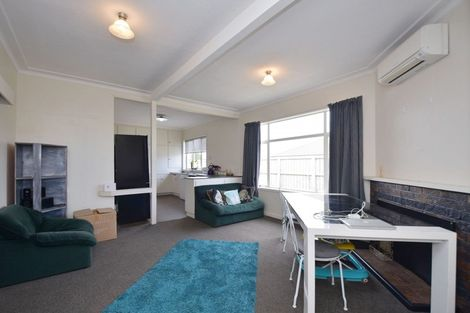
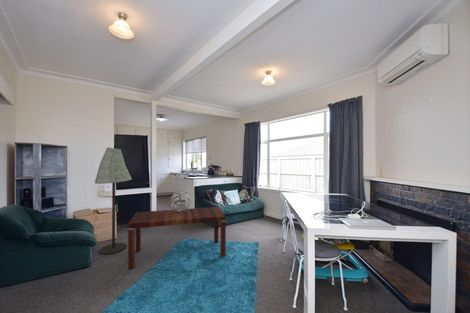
+ floor lamp [94,146,133,256]
+ coffee table [127,206,227,270]
+ decorative sphere [169,190,193,212]
